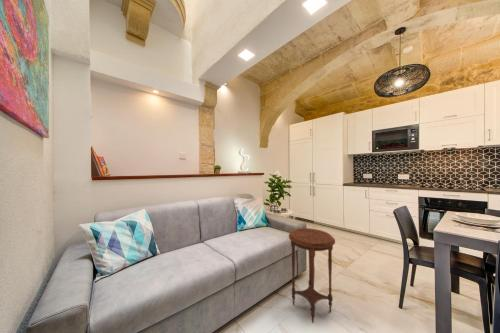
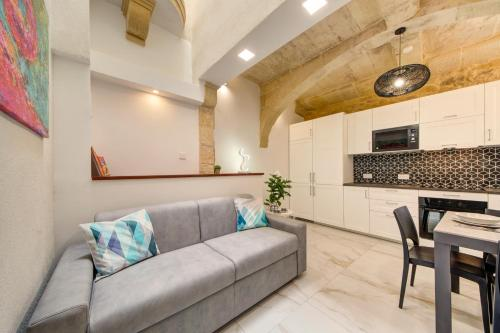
- side table [288,227,336,324]
